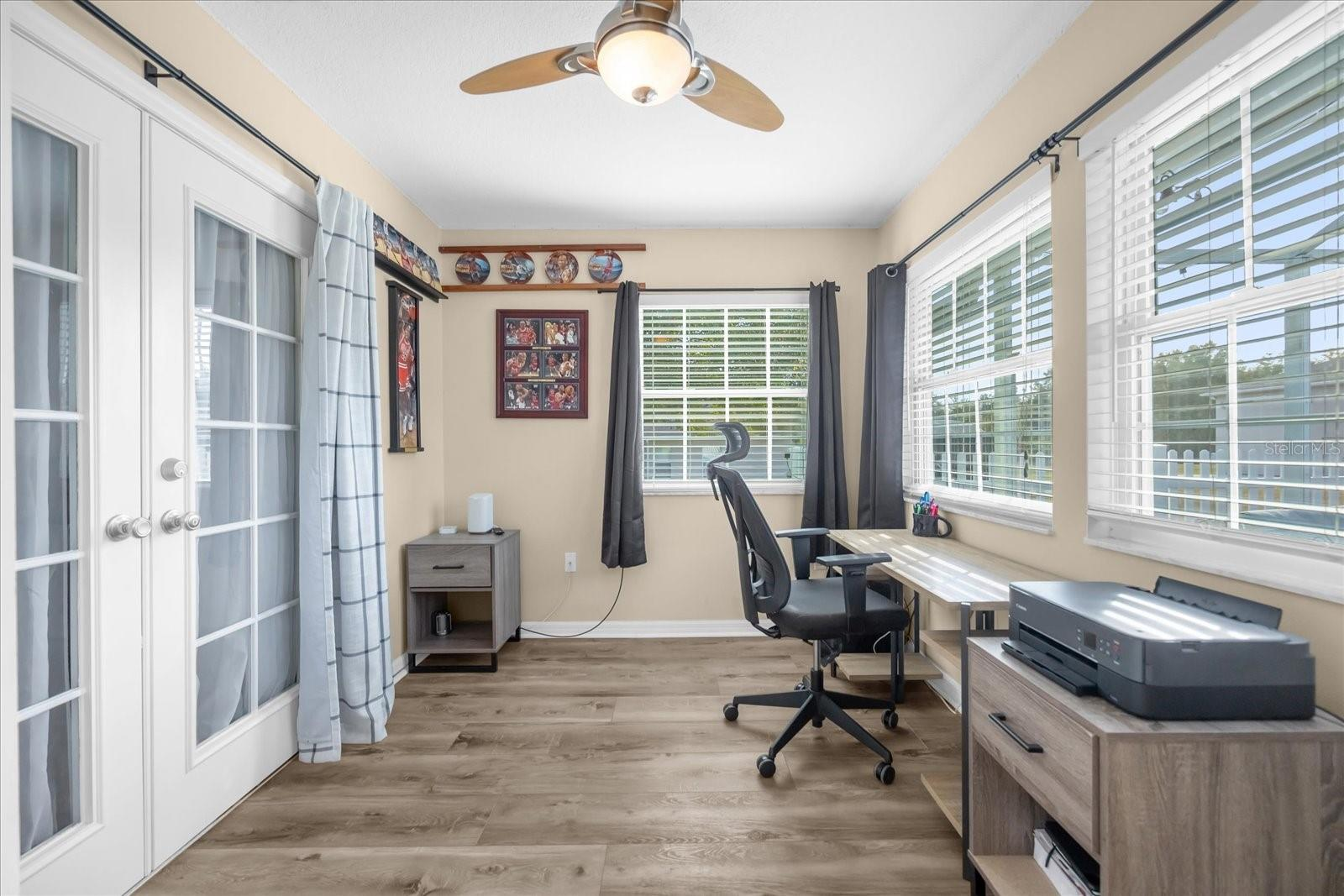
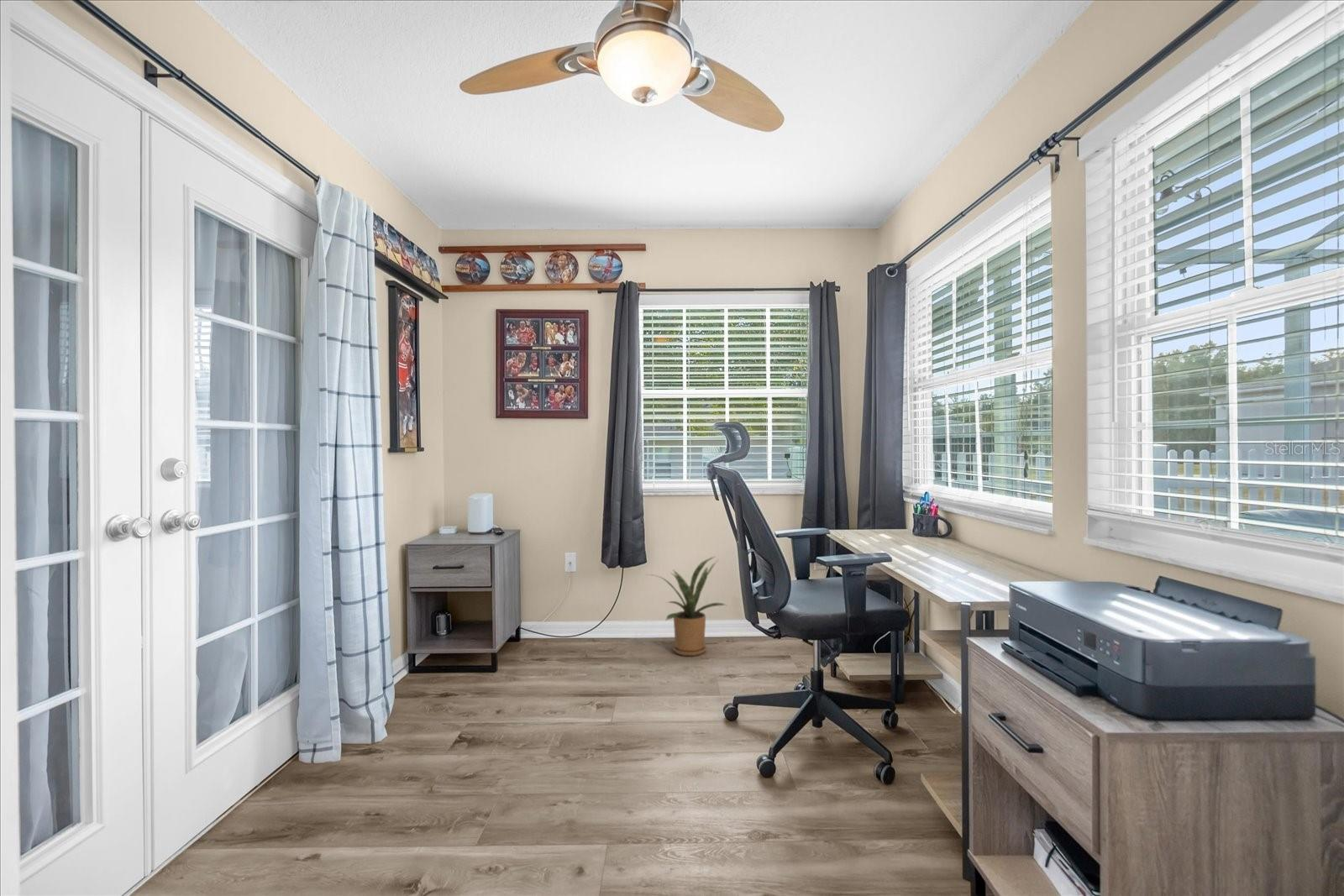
+ house plant [646,556,727,657]
